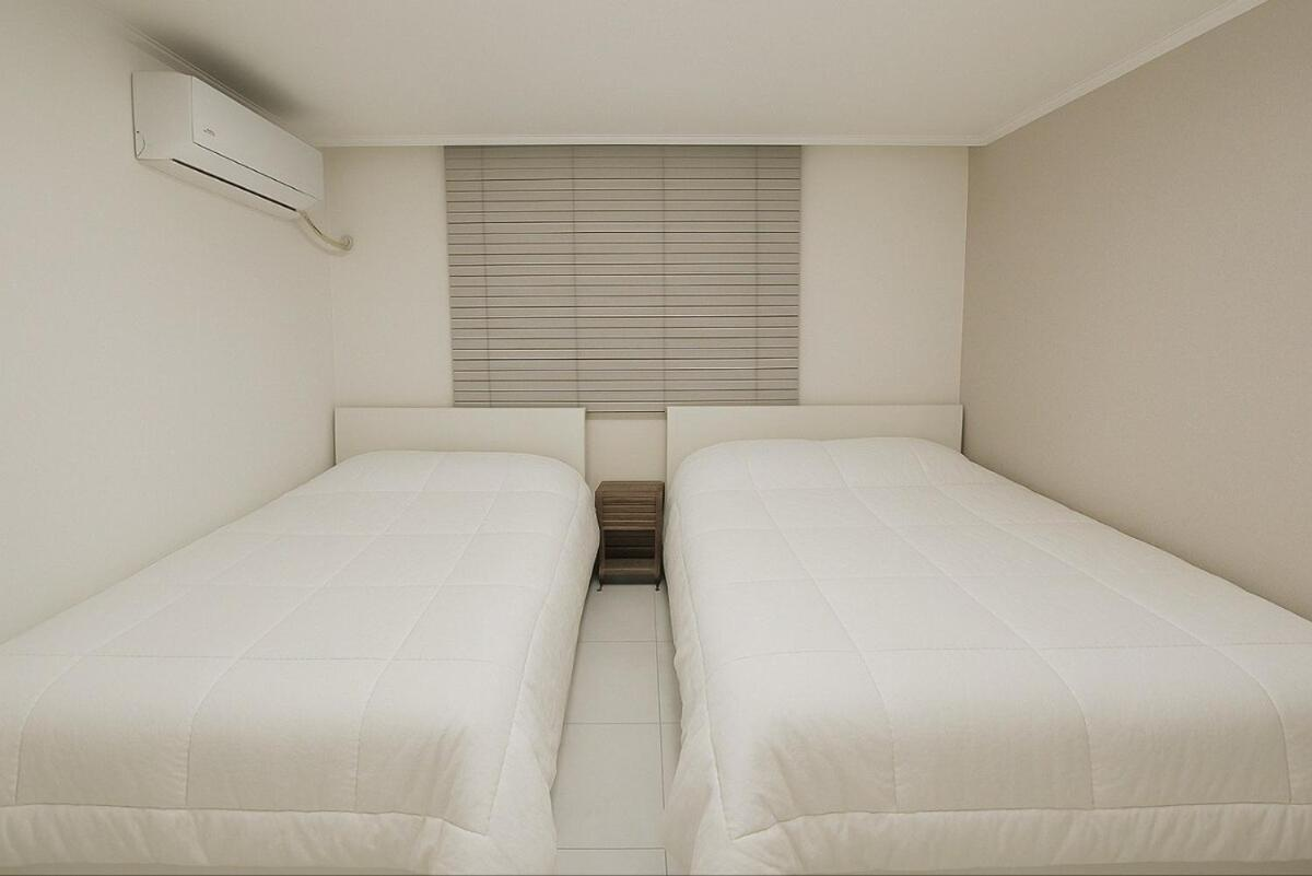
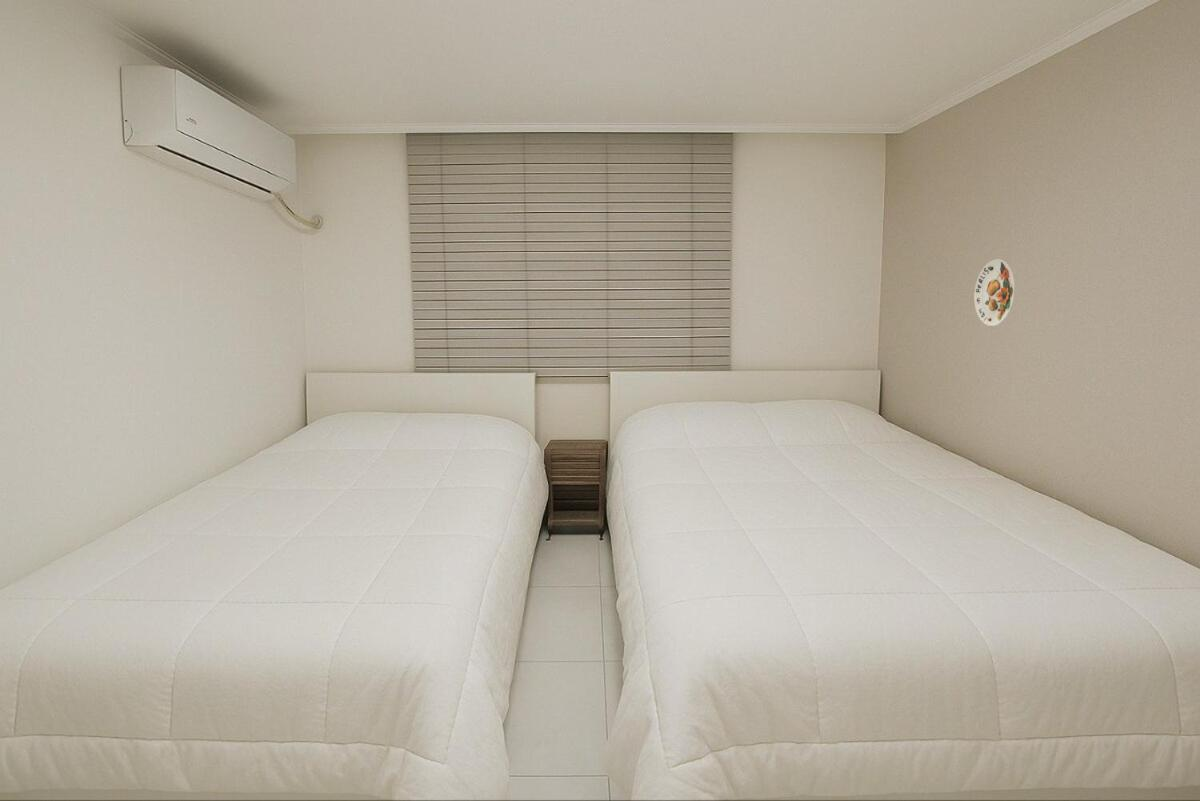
+ decorative plate [974,259,1016,327]
